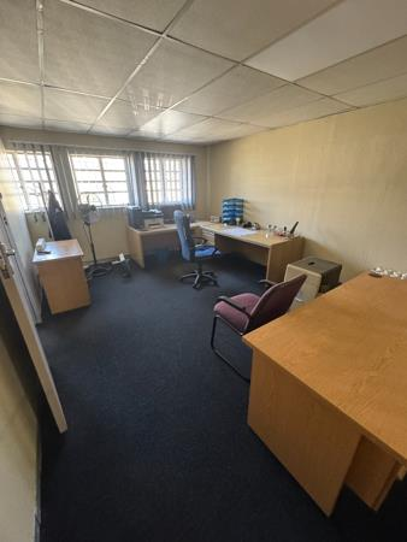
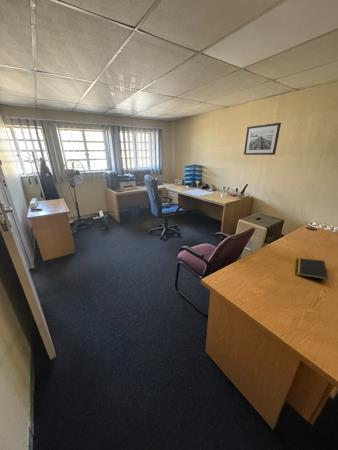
+ wall art [243,122,282,156]
+ notepad [294,257,329,280]
